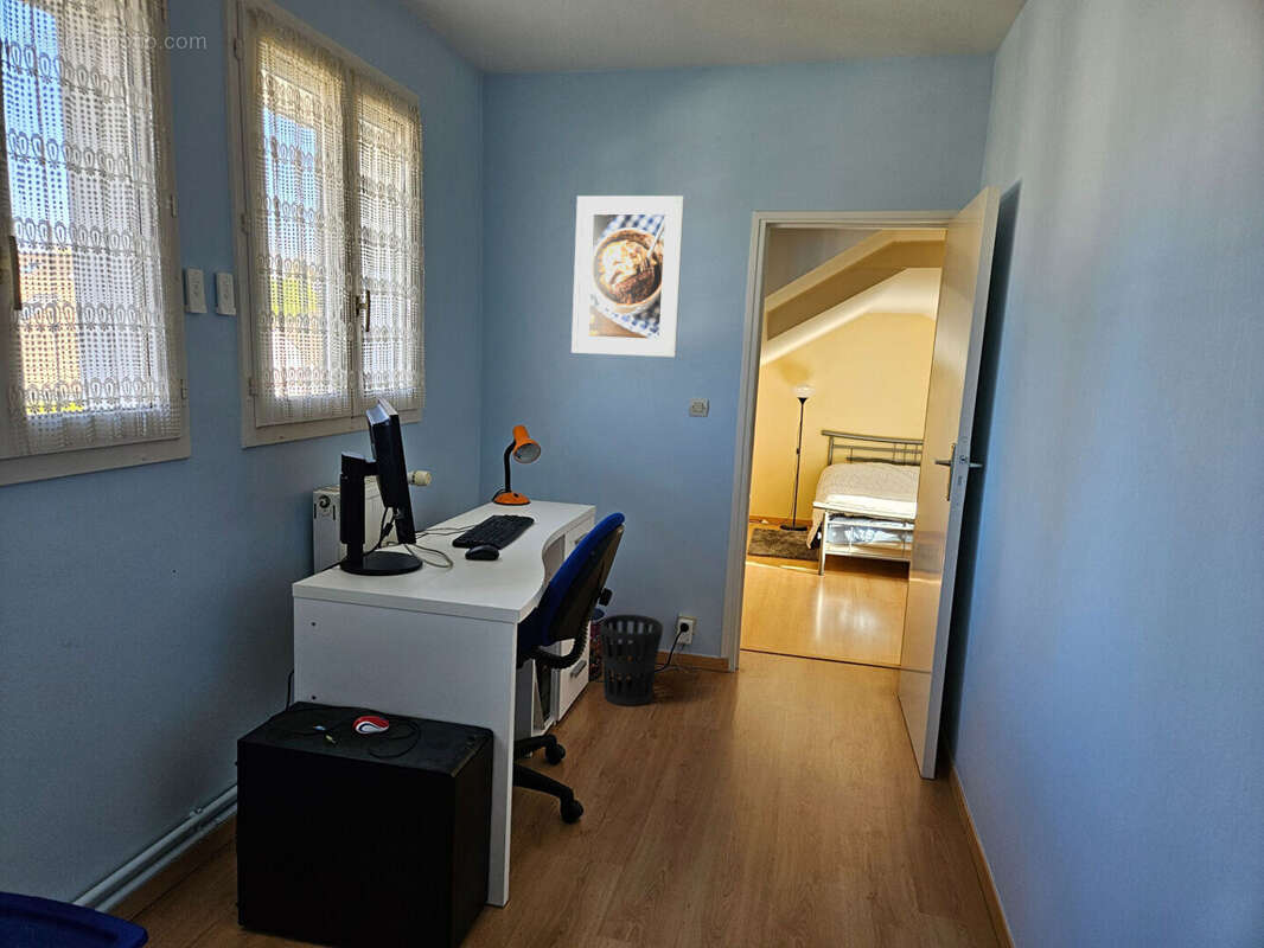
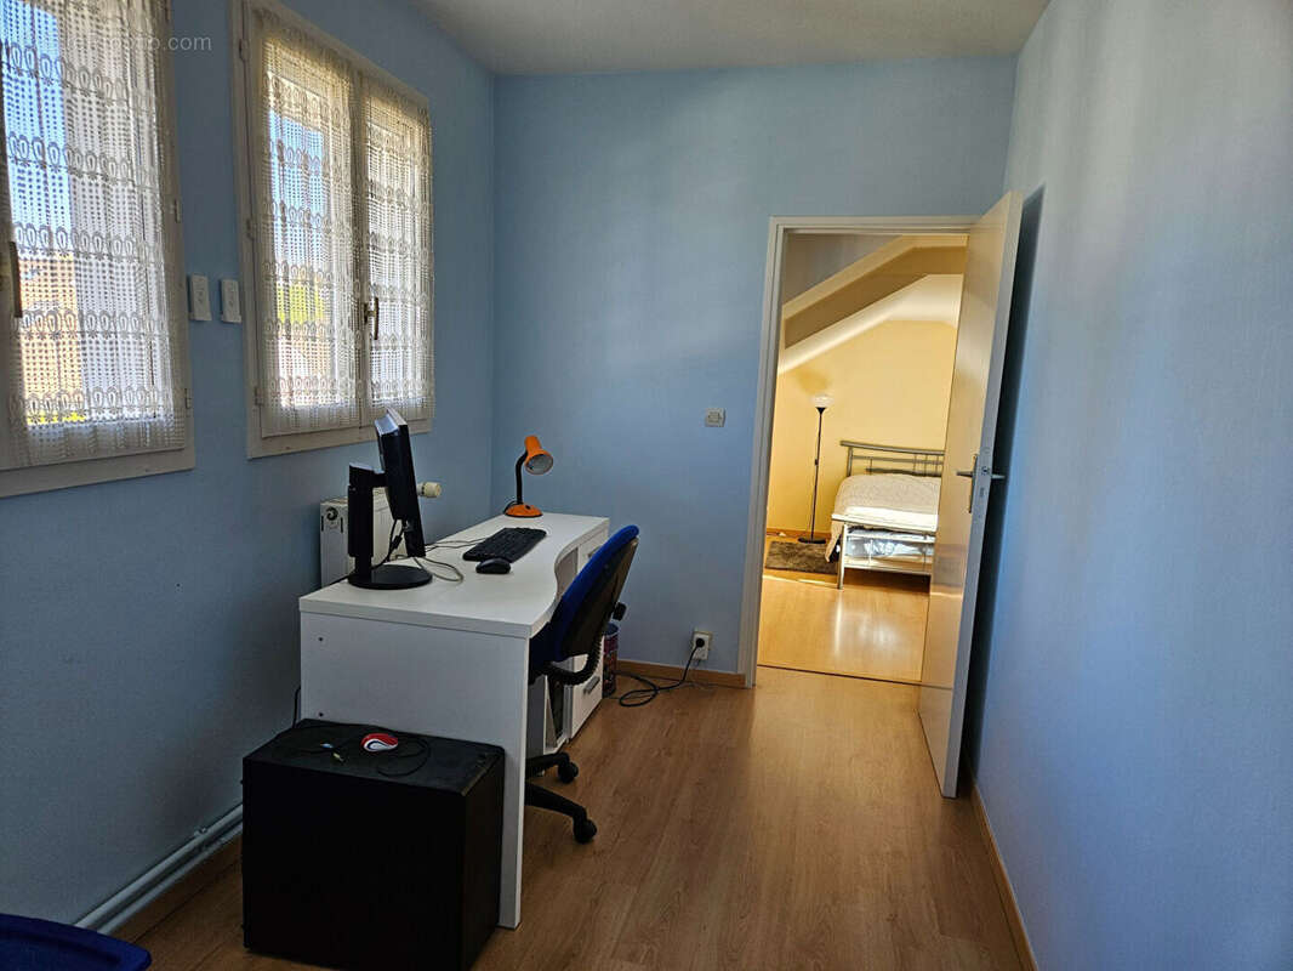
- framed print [570,194,685,358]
- wastebasket [599,614,664,707]
